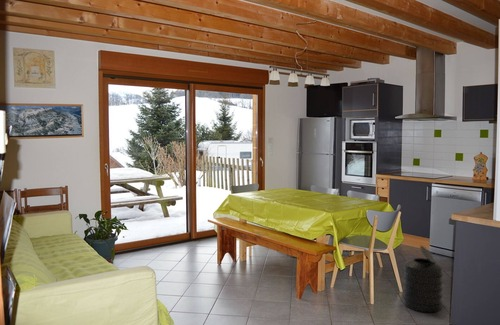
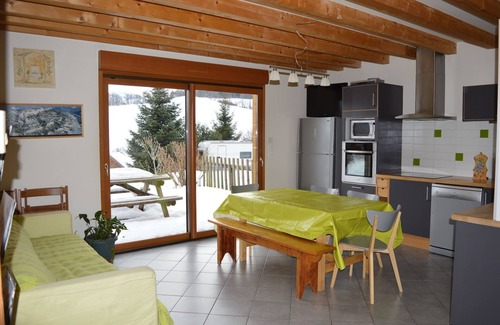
- trash can [402,245,444,313]
